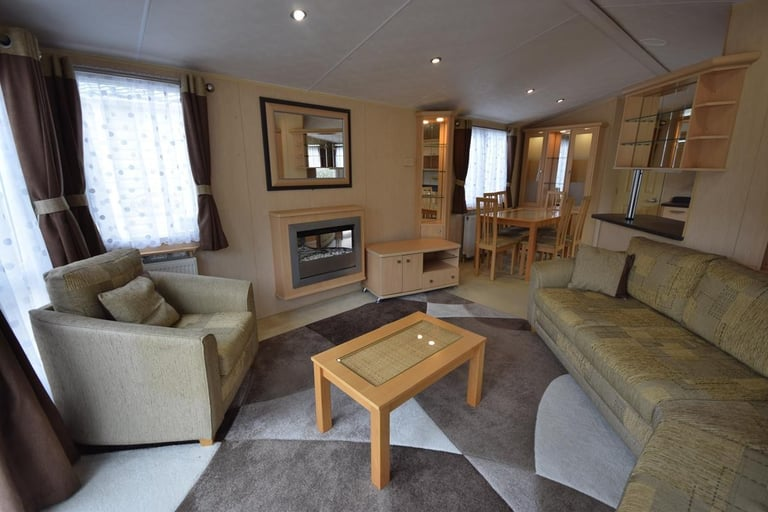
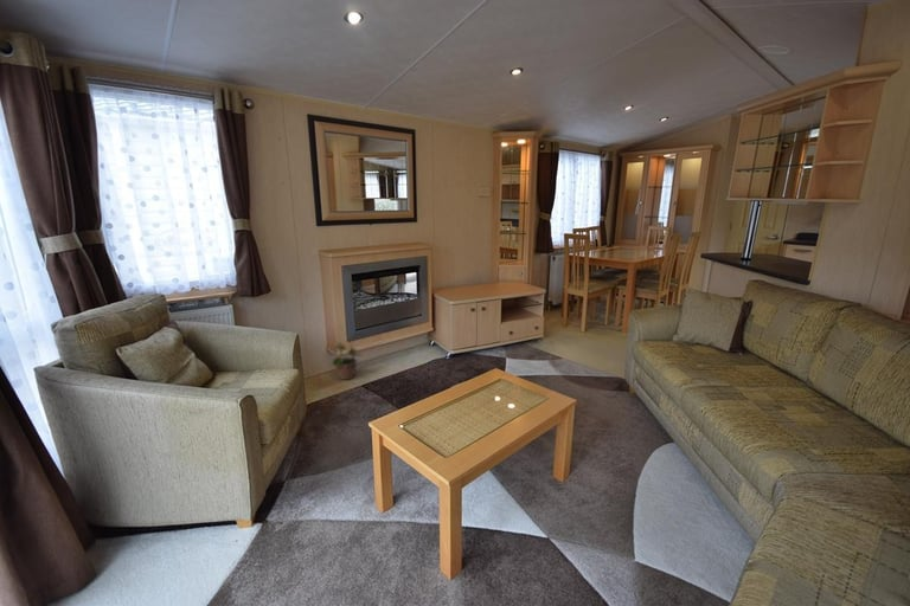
+ potted plant [331,340,363,381]
